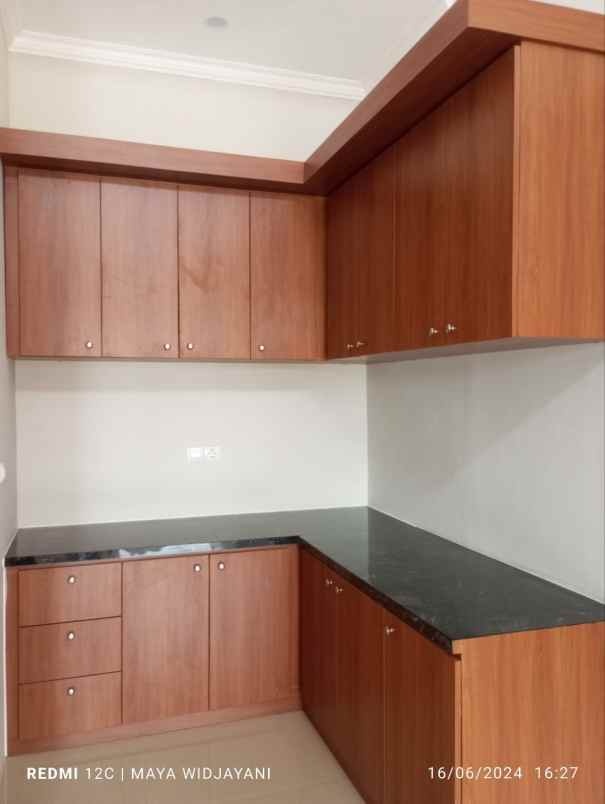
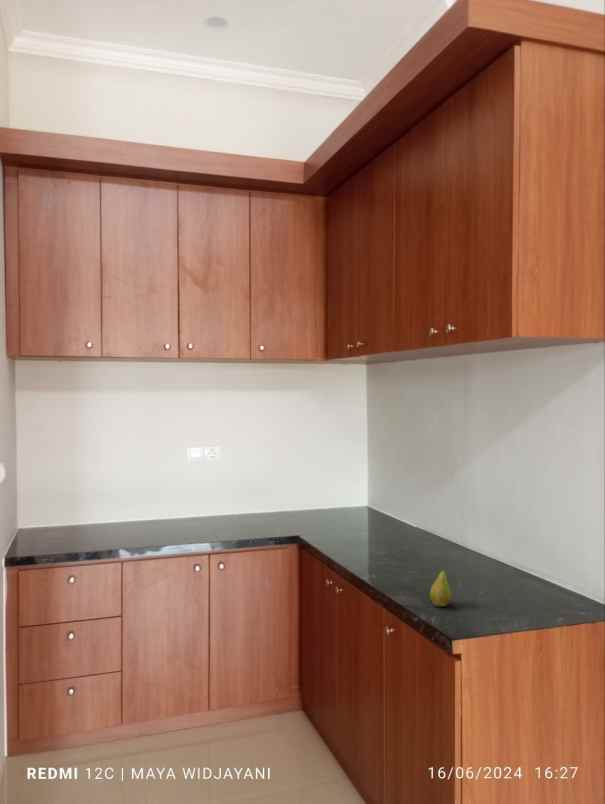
+ fruit [429,566,452,607]
